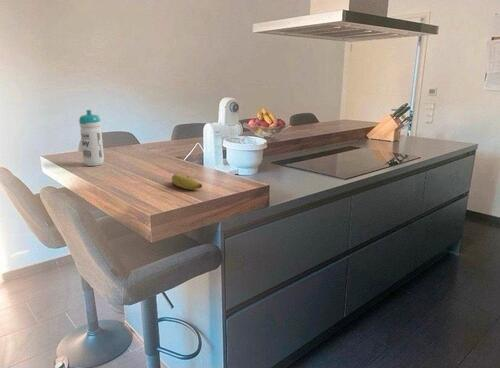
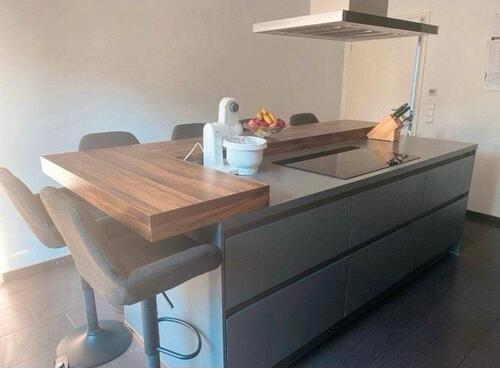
- banana [171,173,203,191]
- water bottle [78,109,105,167]
